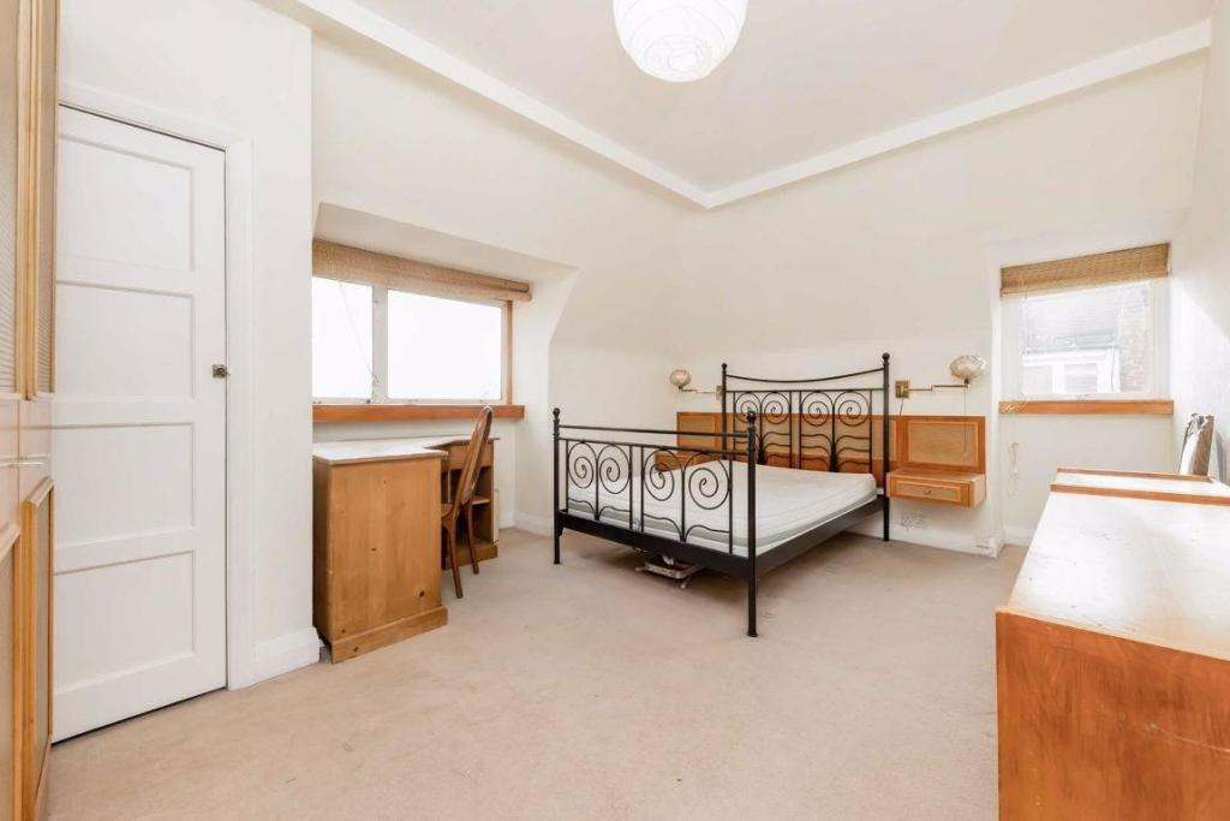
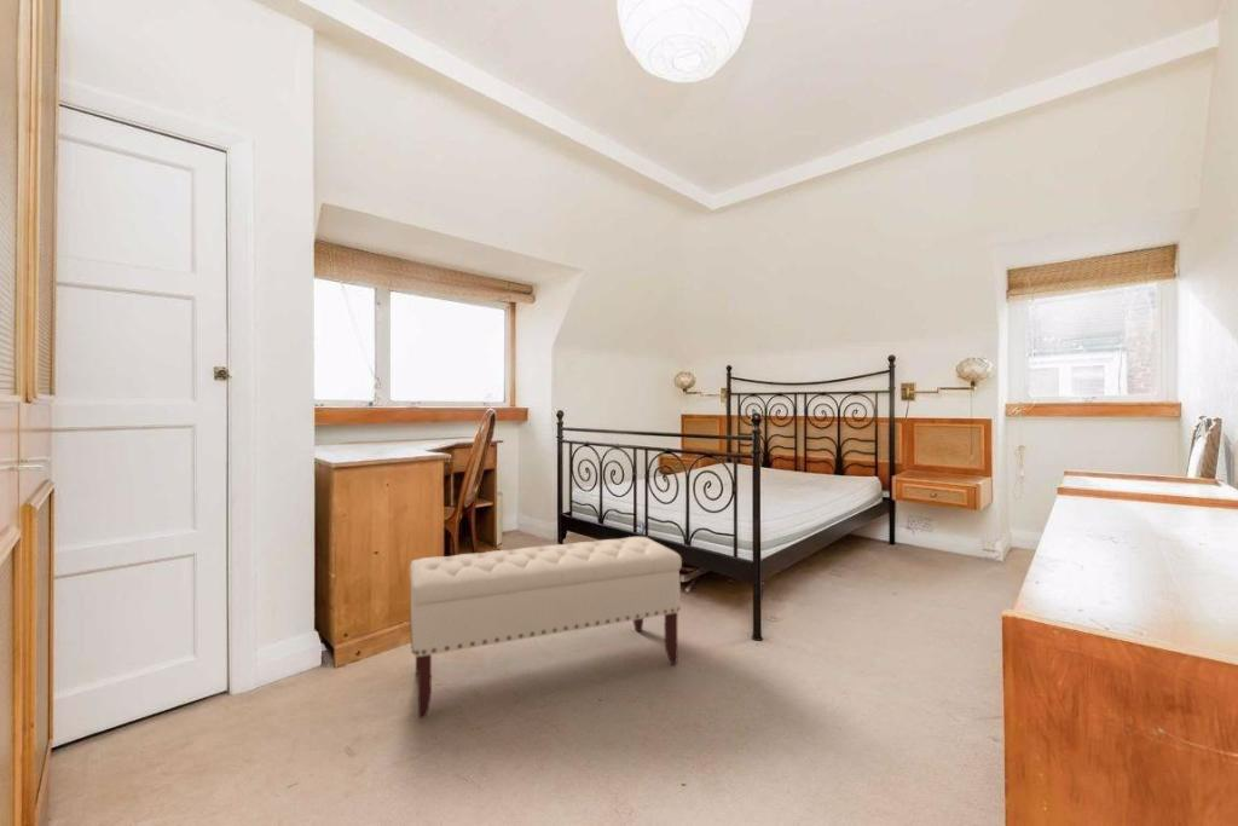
+ bench [409,536,683,720]
